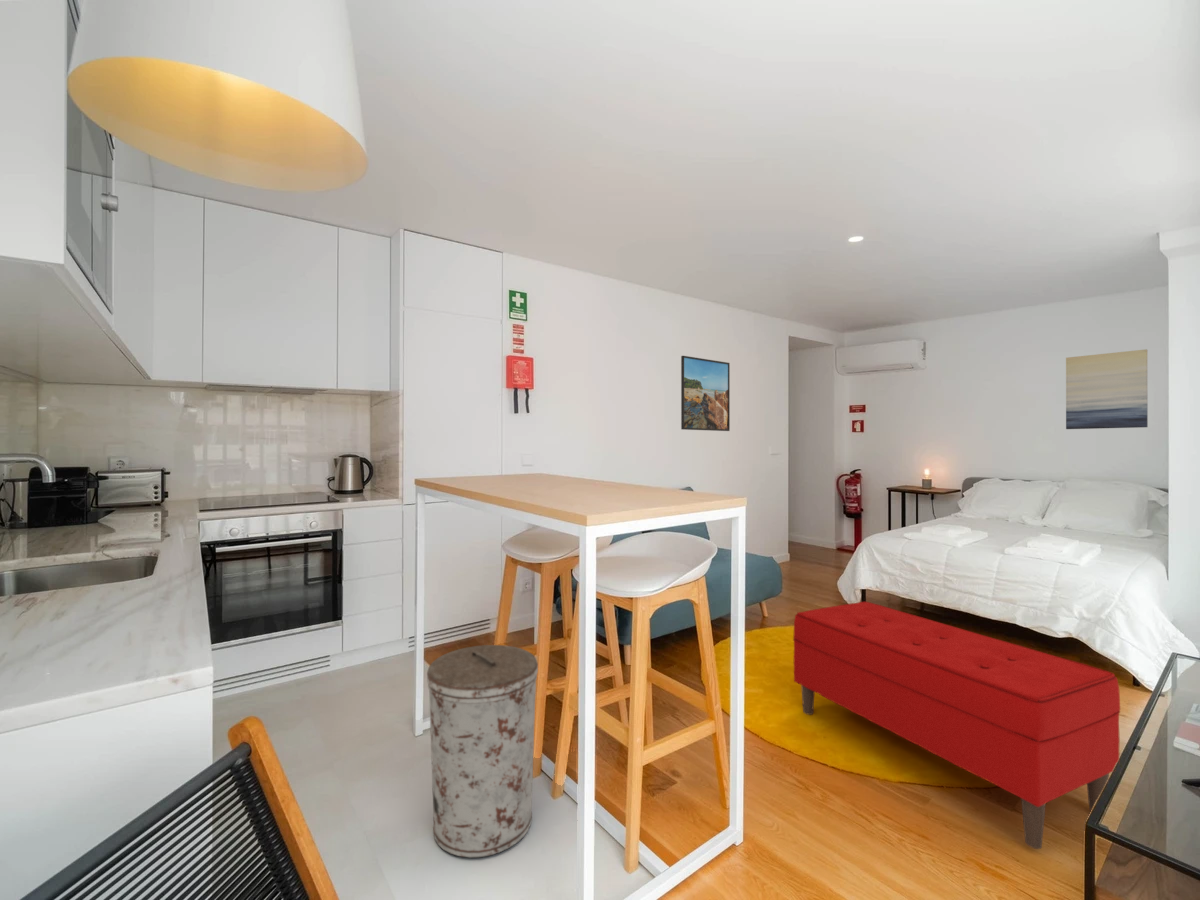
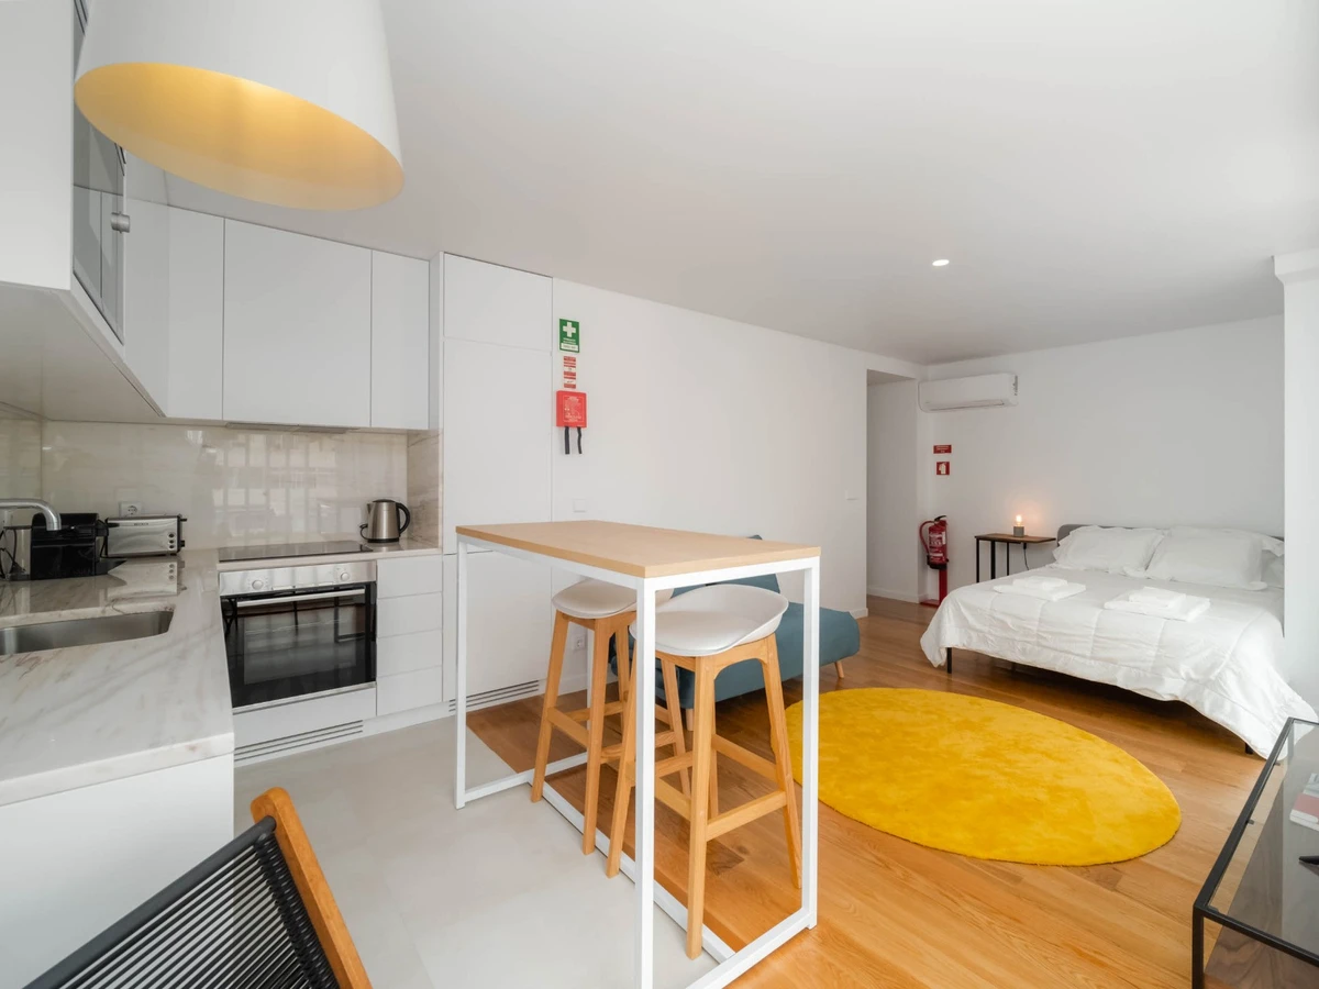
- wall art [1065,348,1149,430]
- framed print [680,355,731,432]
- trash can [426,644,539,859]
- bench [792,601,1121,850]
